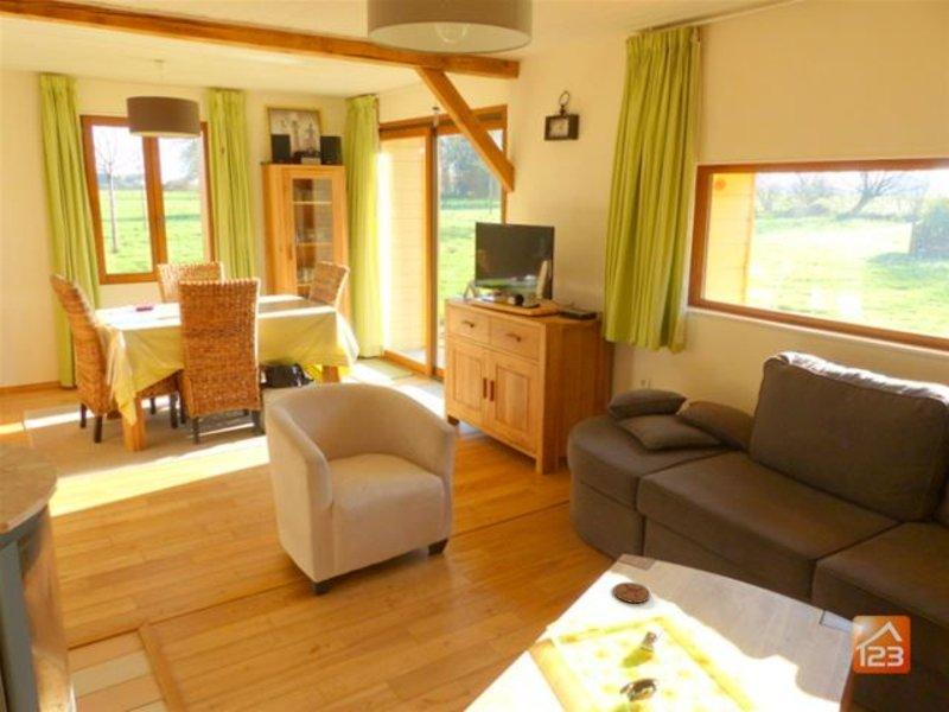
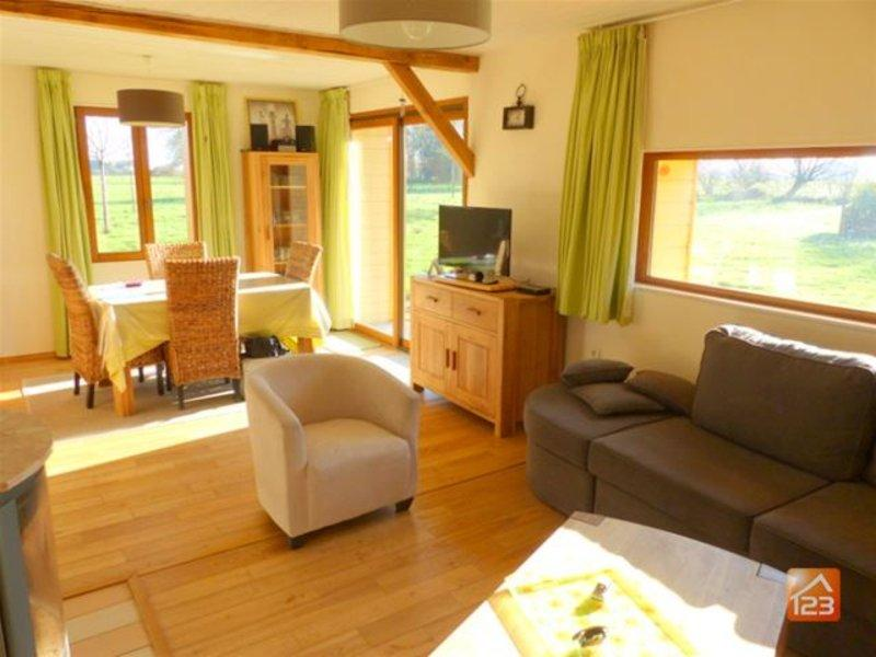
- coaster [612,581,651,604]
